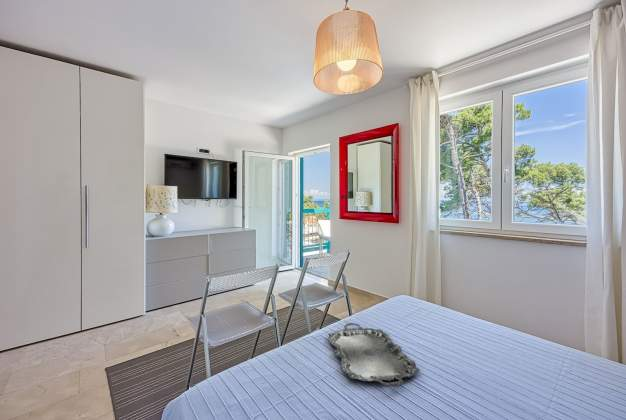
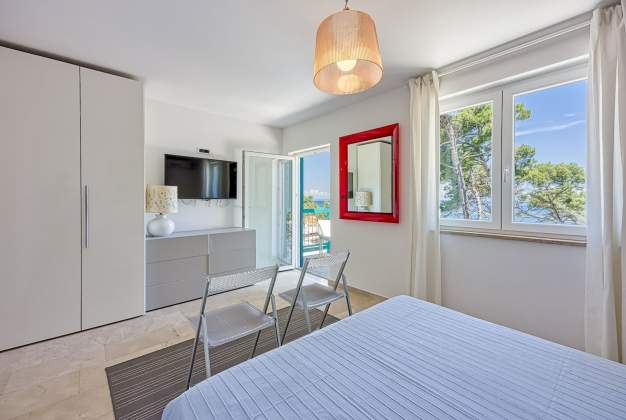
- serving tray [328,322,421,387]
